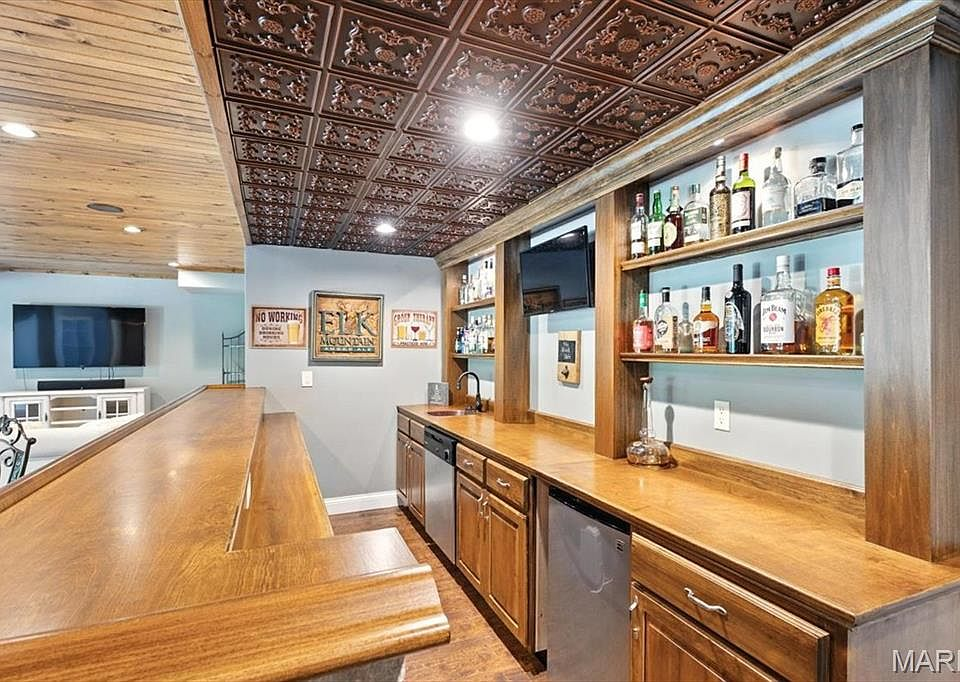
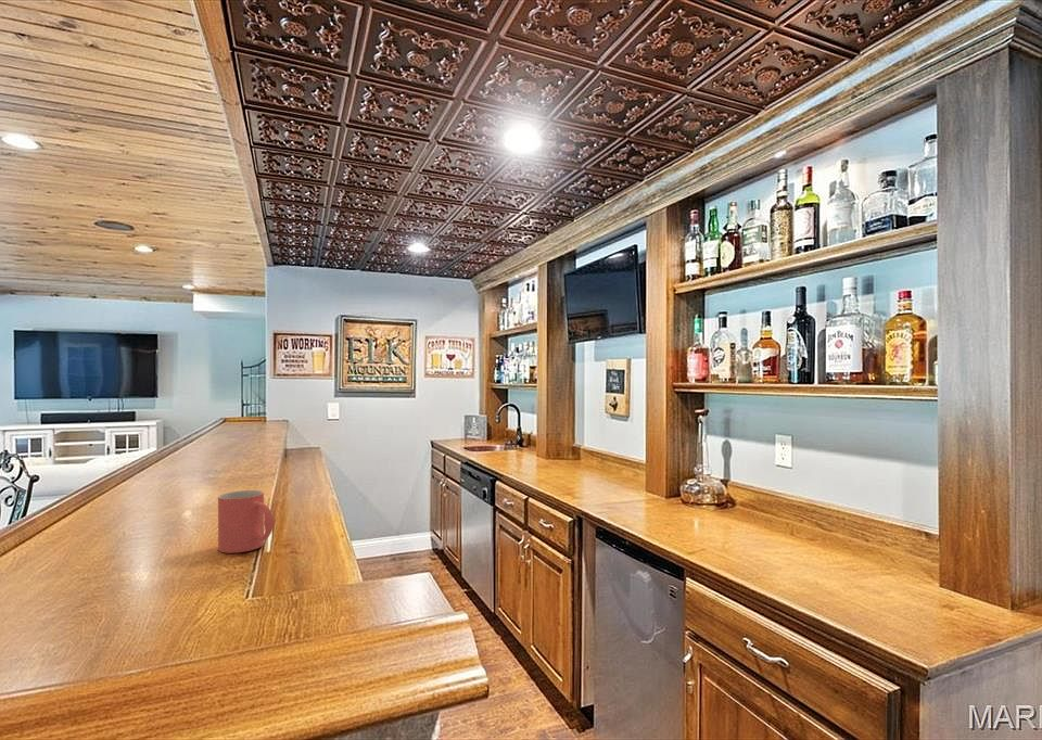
+ mug [217,489,276,554]
